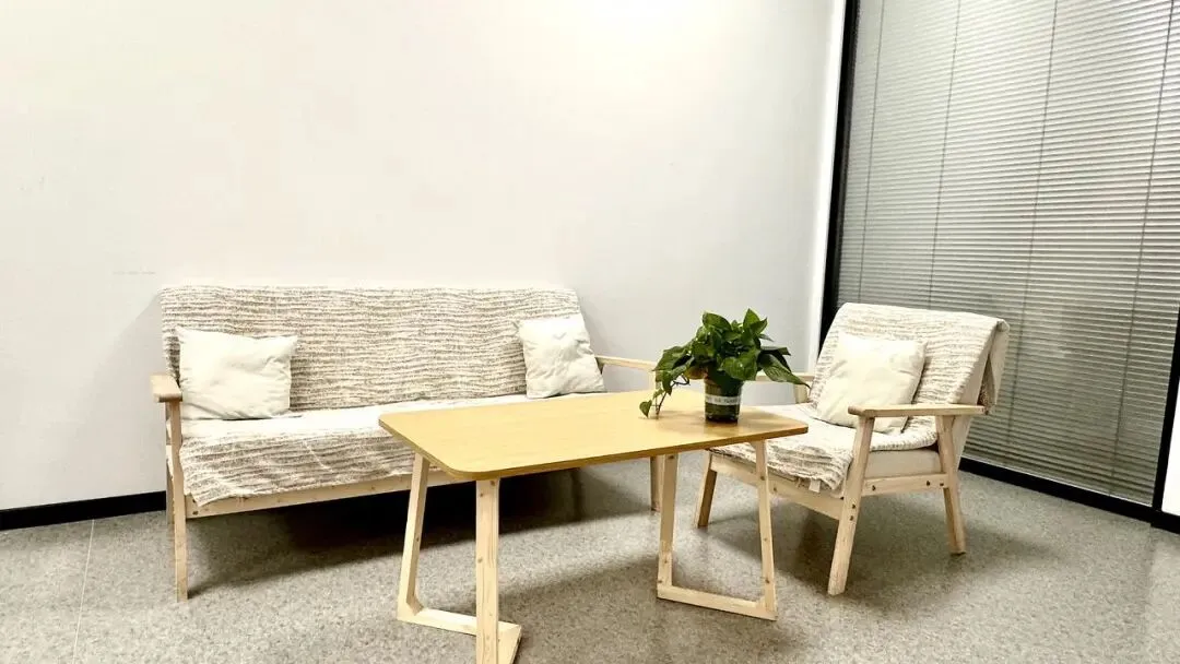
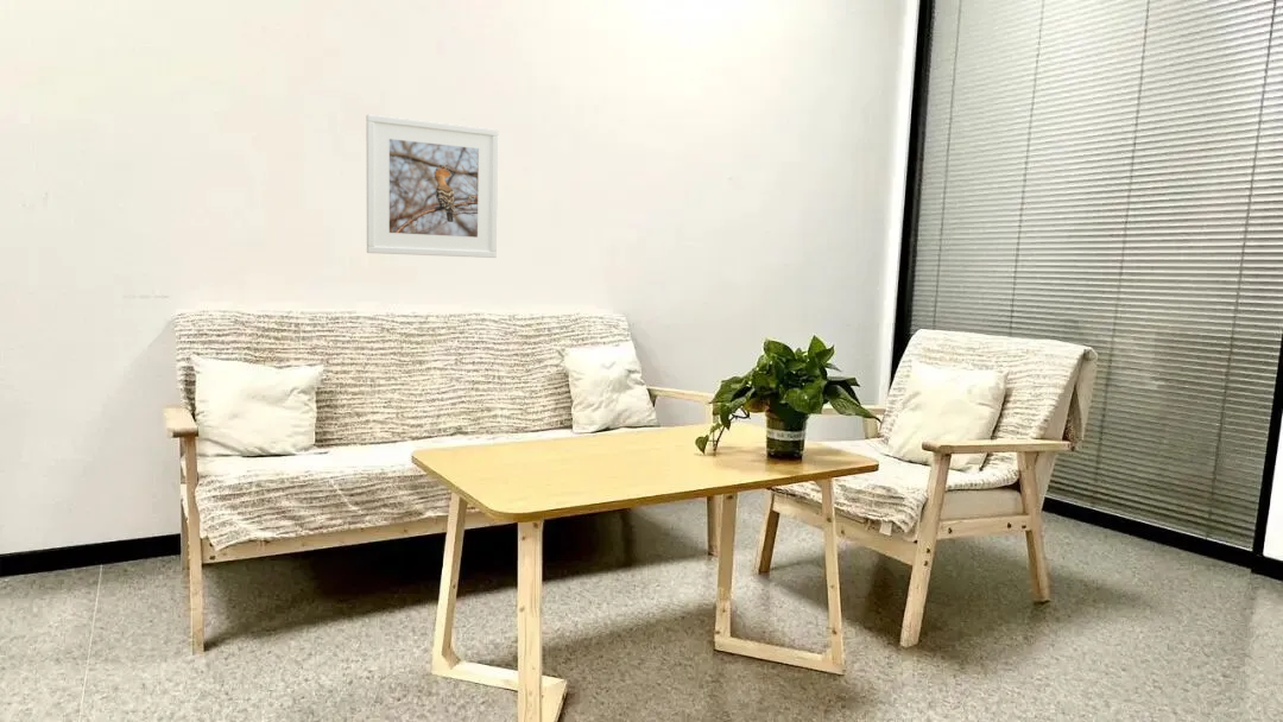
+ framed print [365,113,500,259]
